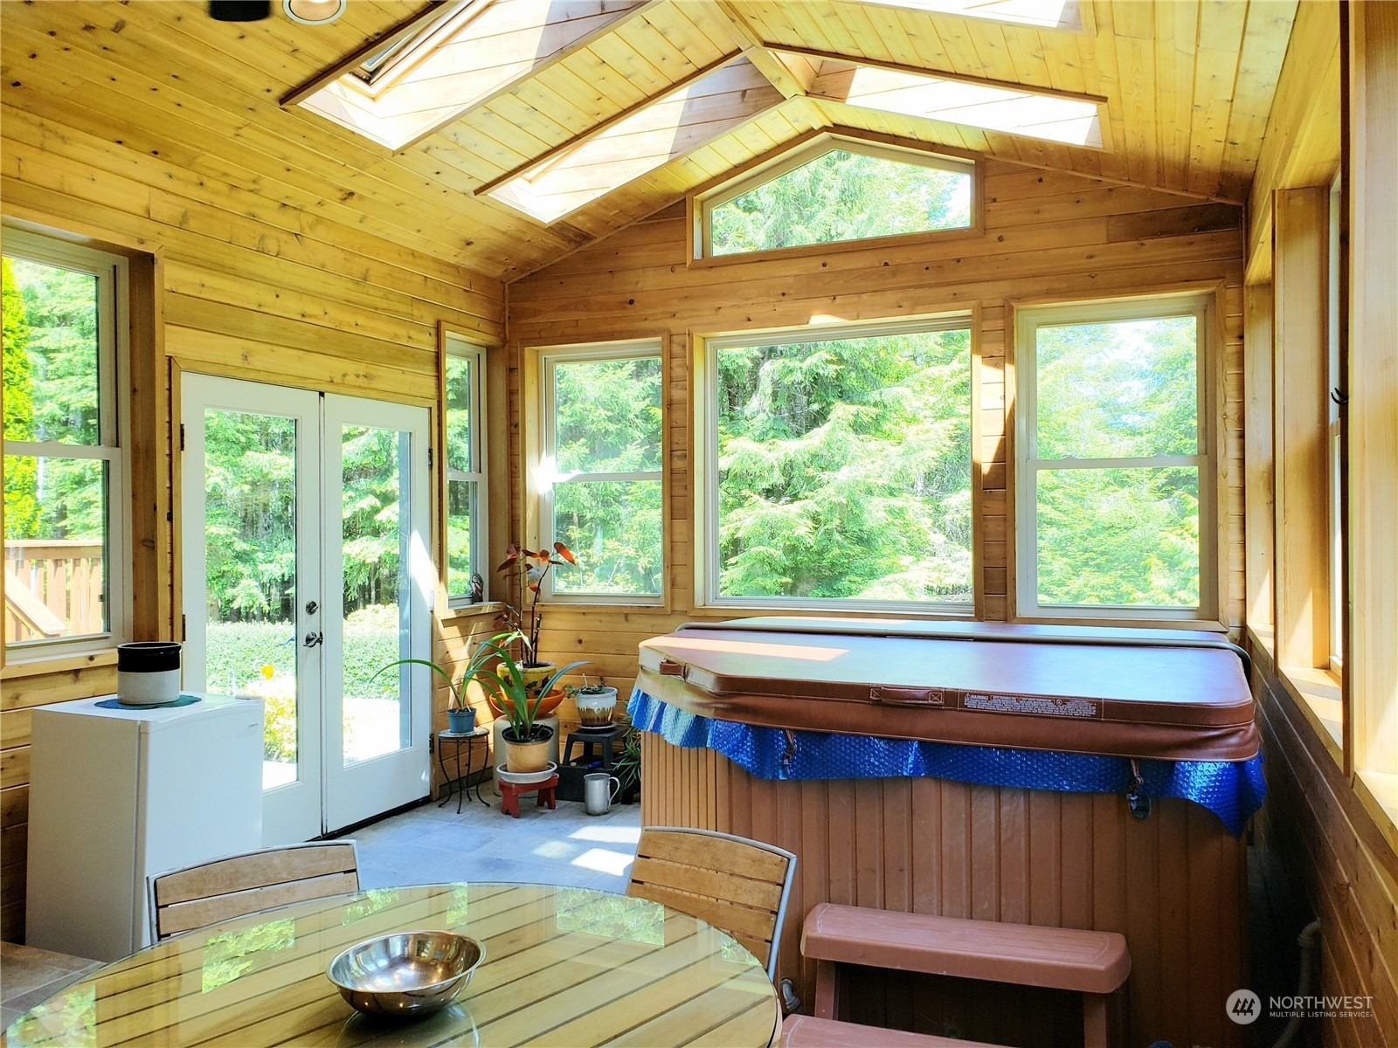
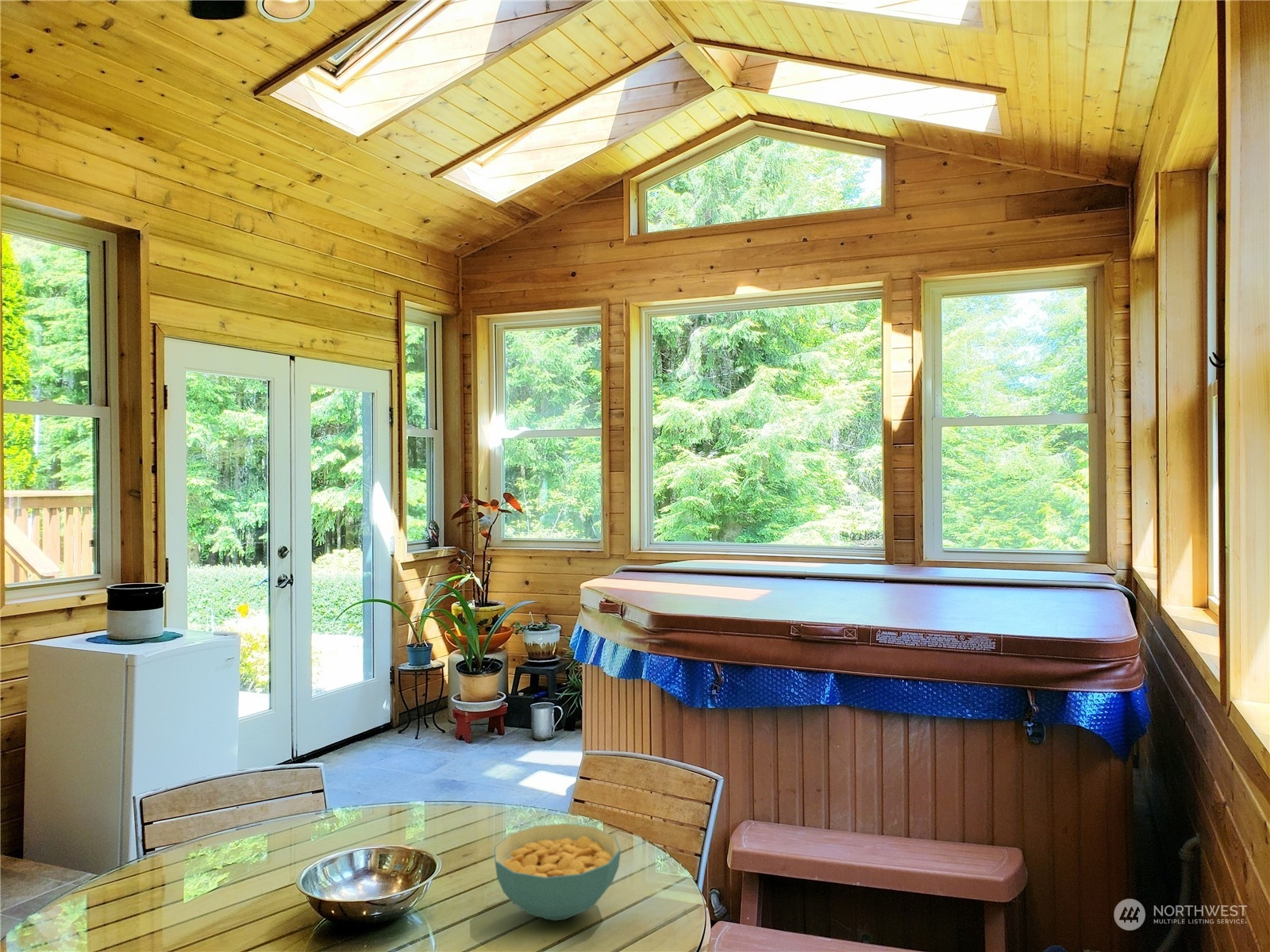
+ cereal bowl [493,823,622,921]
